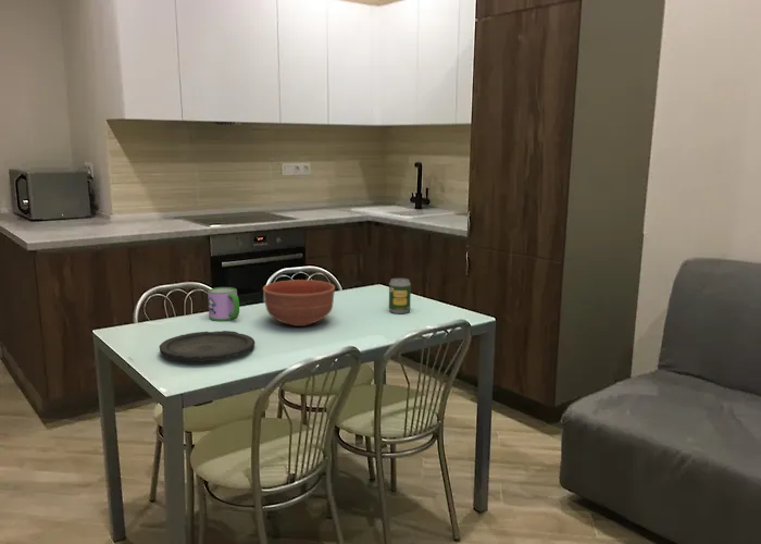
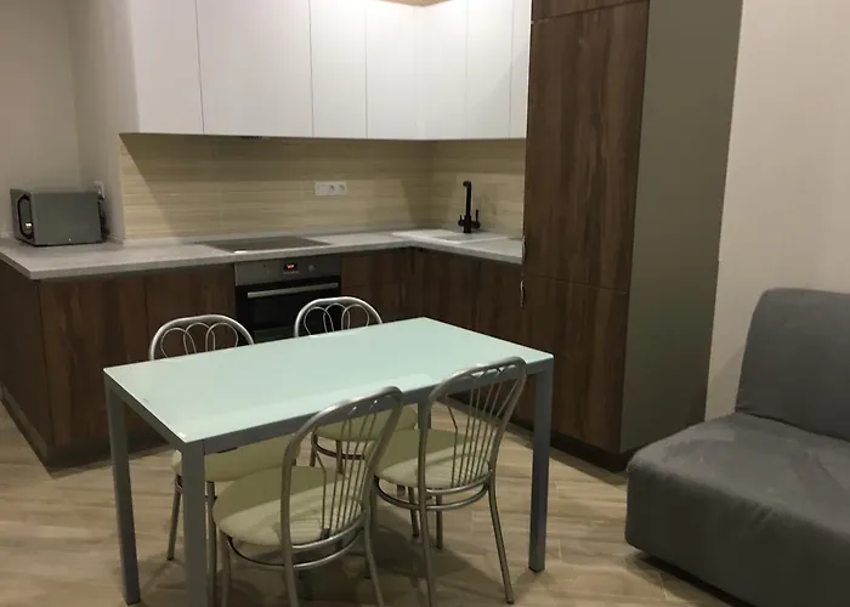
- bowl [262,279,336,327]
- plate [158,330,255,362]
- mug [207,286,240,322]
- soda can [388,277,412,314]
